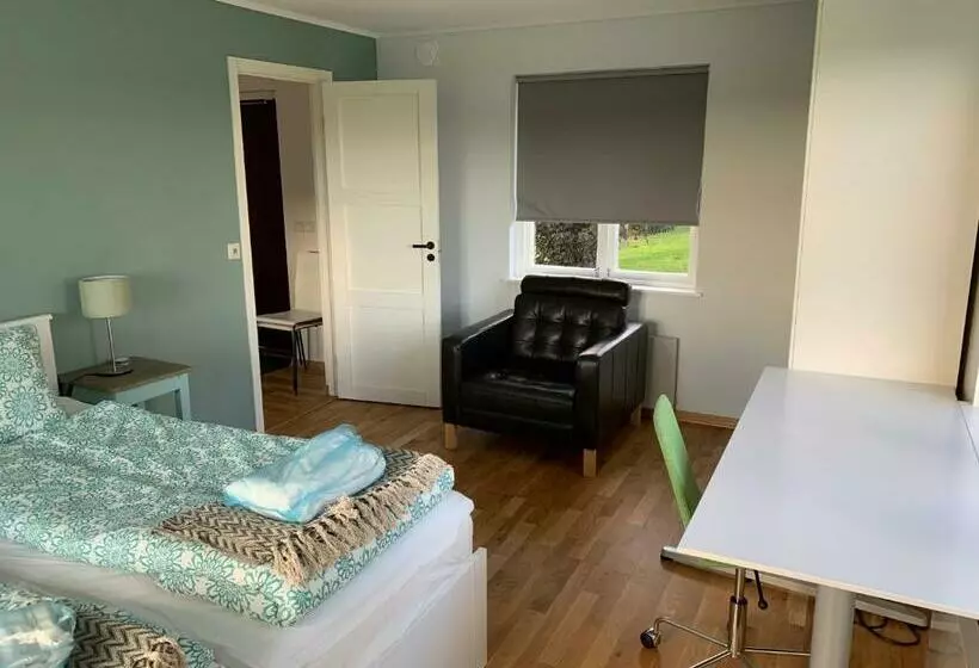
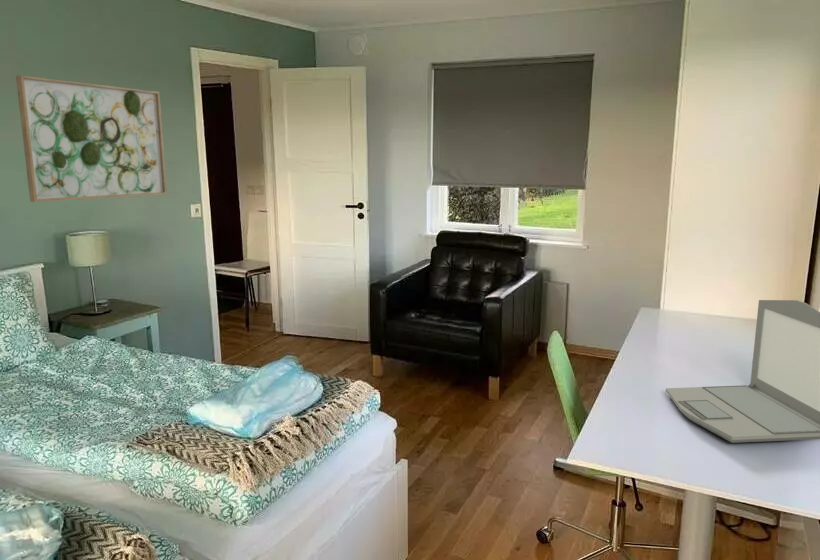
+ laptop [665,299,820,444]
+ wall art [15,74,168,203]
